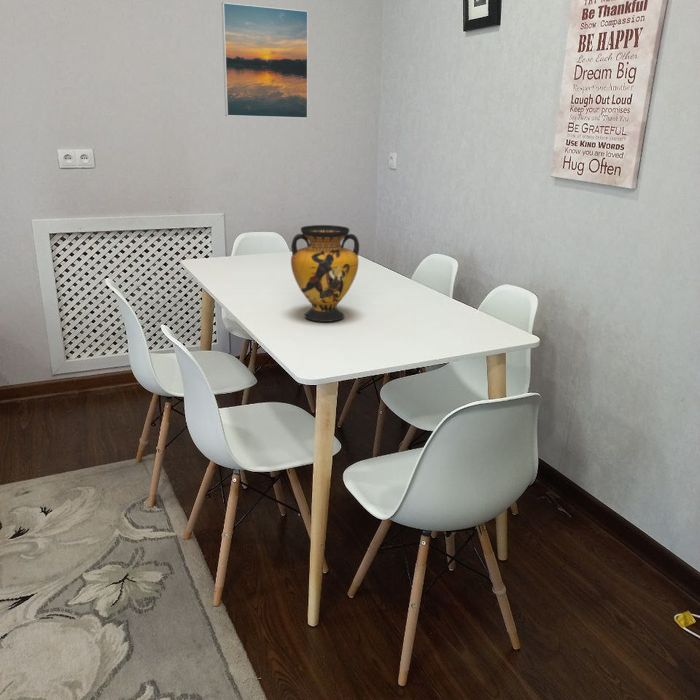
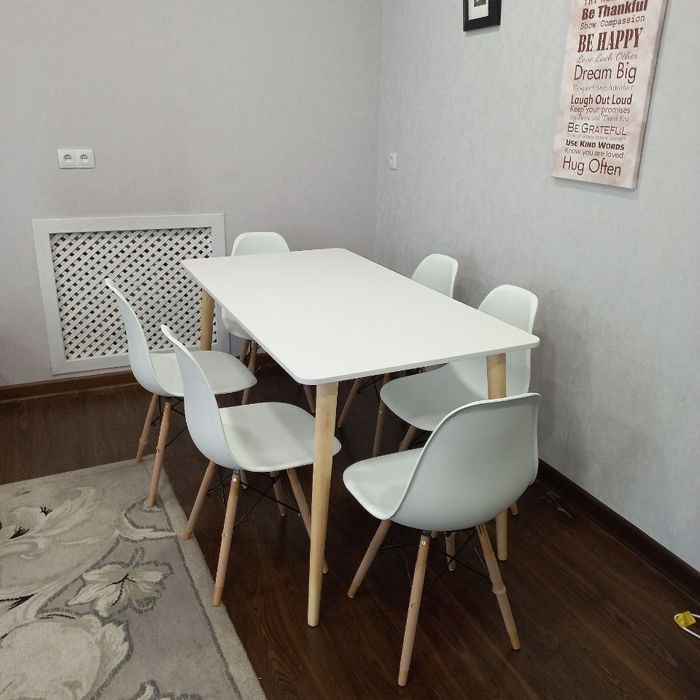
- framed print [221,2,309,119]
- vase [290,224,360,323]
